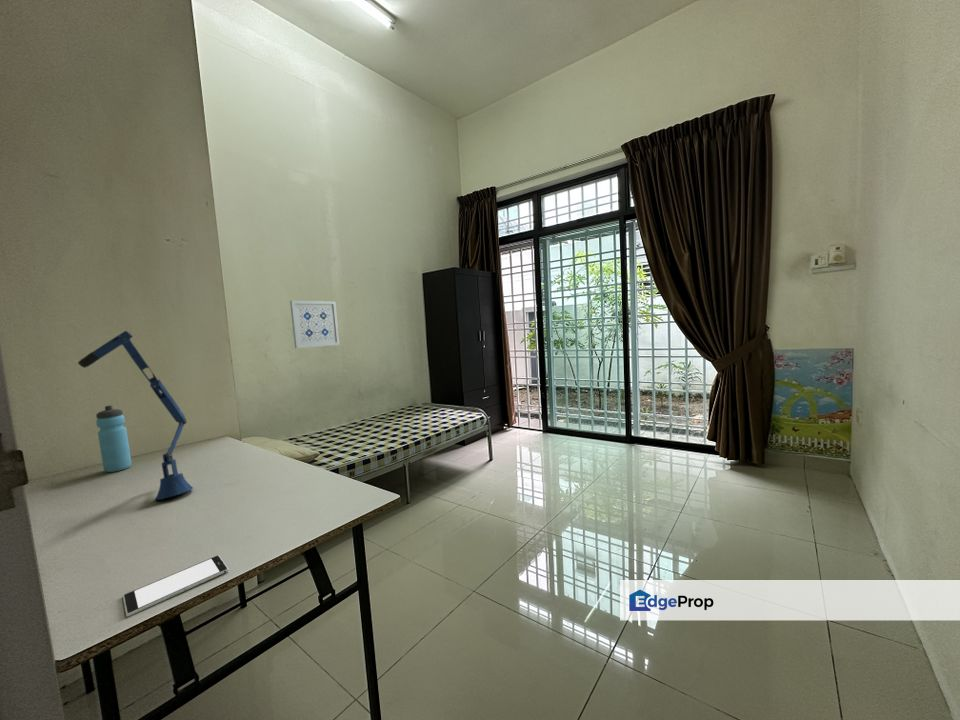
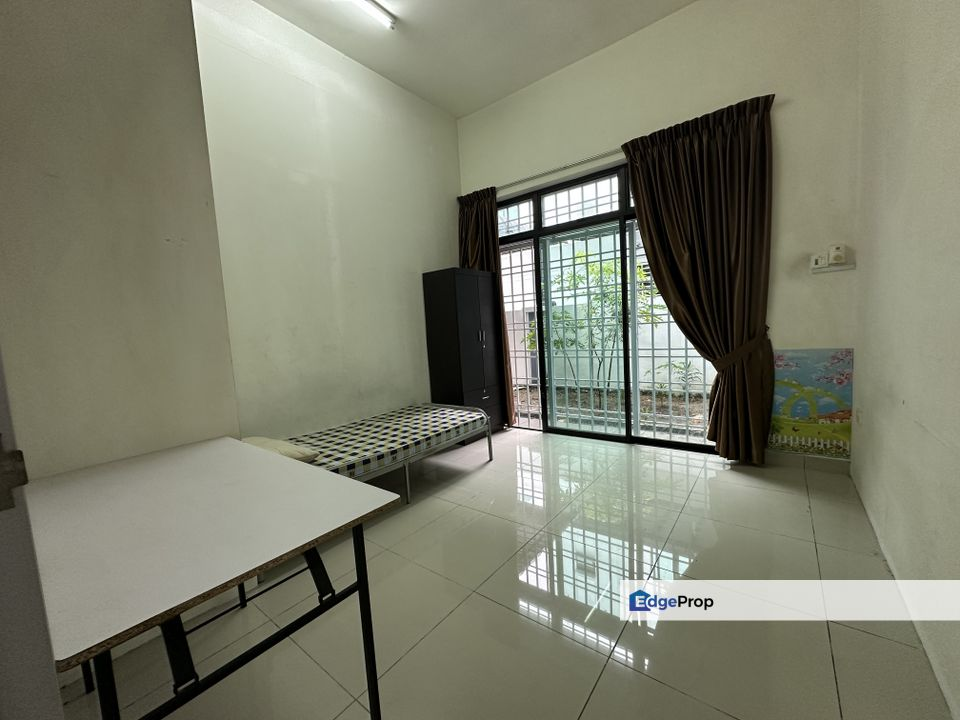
- desk lamp [77,330,194,501]
- wall art [289,300,341,349]
- smartphone [122,554,230,618]
- water bottle [95,405,132,473]
